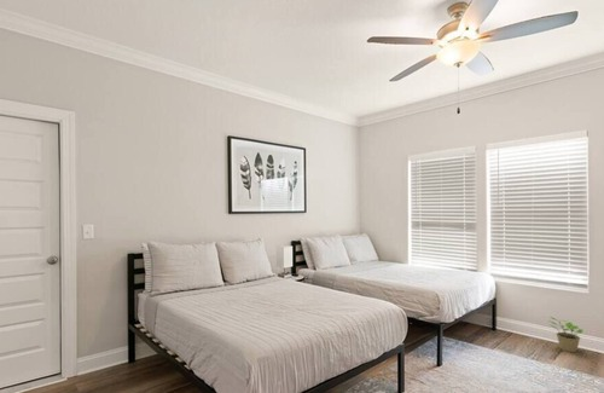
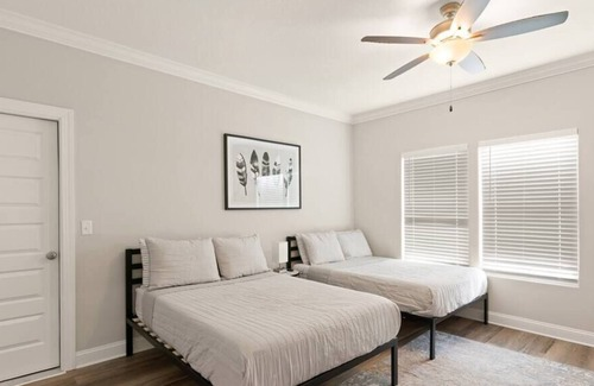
- potted plant [547,316,585,353]
